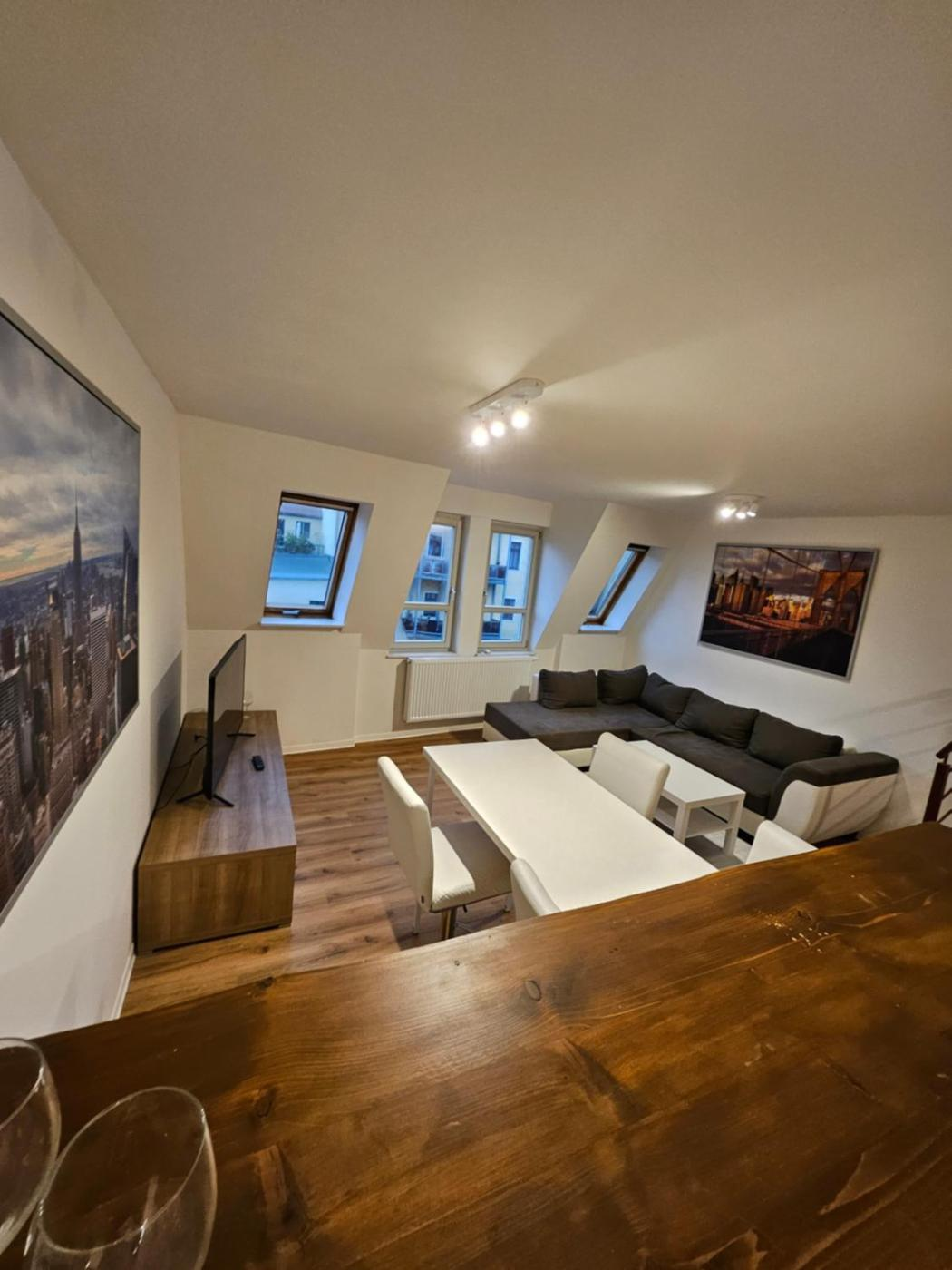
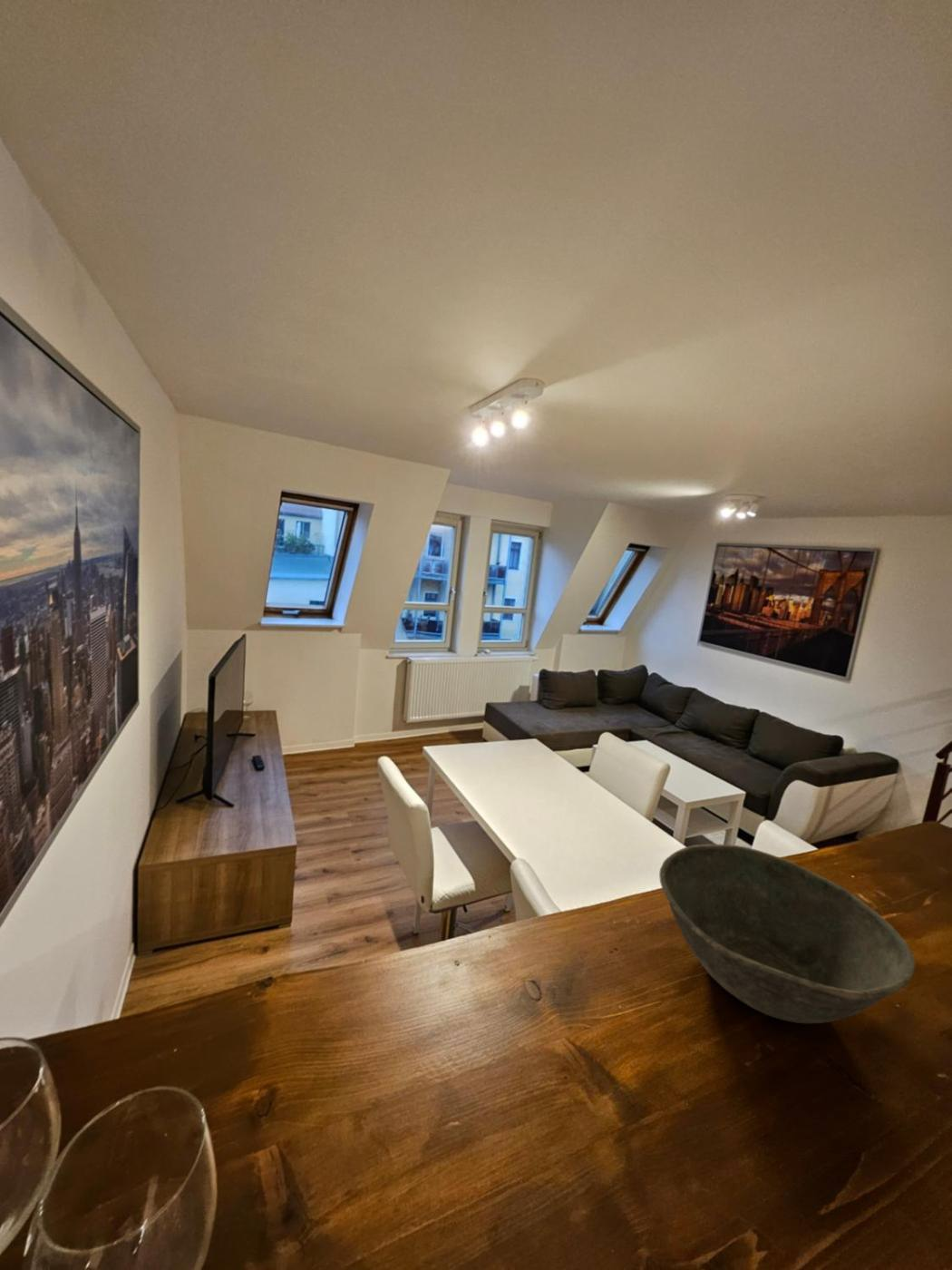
+ bowl [658,844,917,1024]
